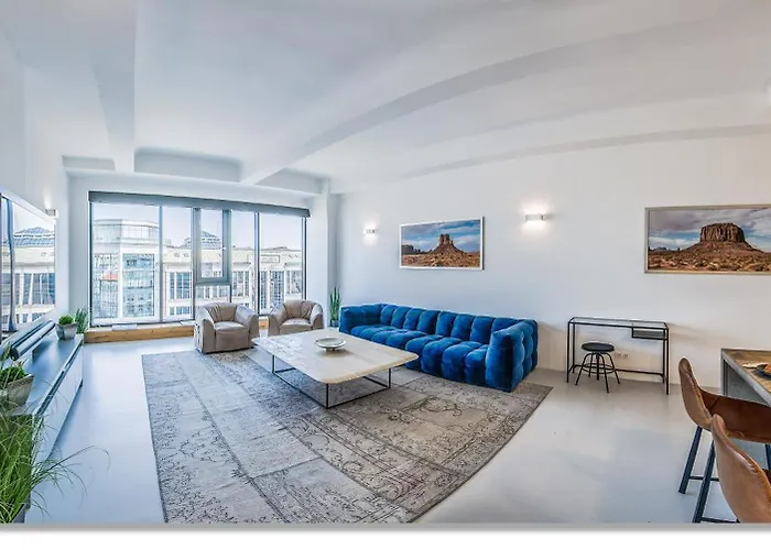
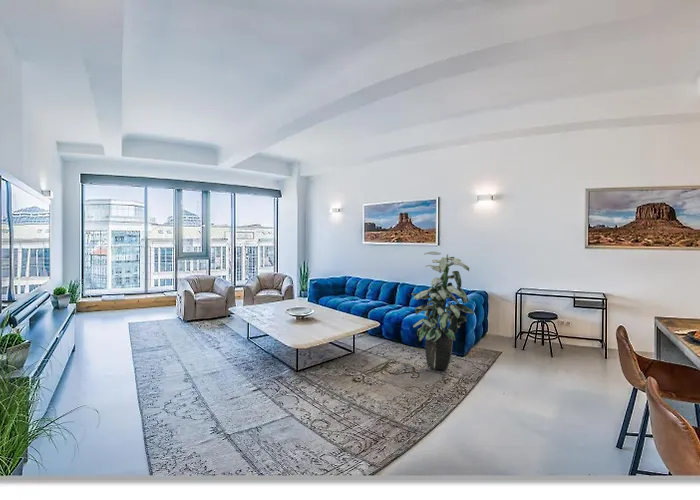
+ indoor plant [410,250,475,370]
